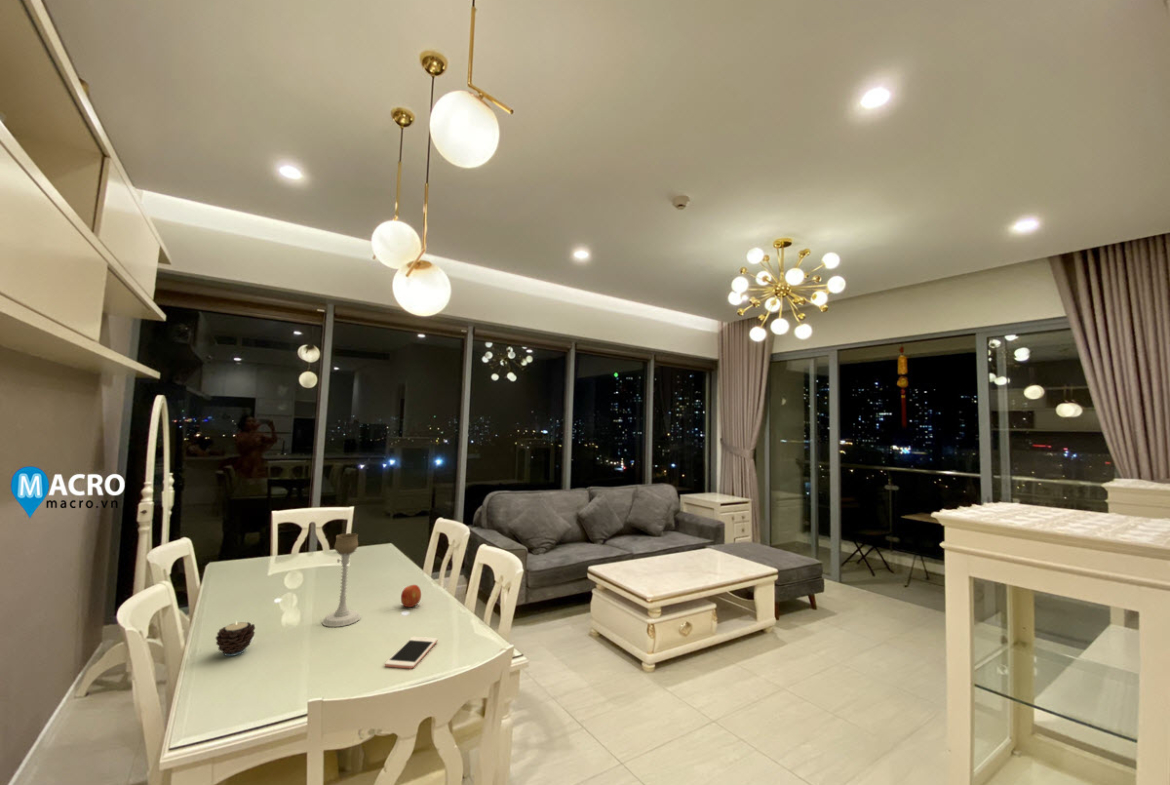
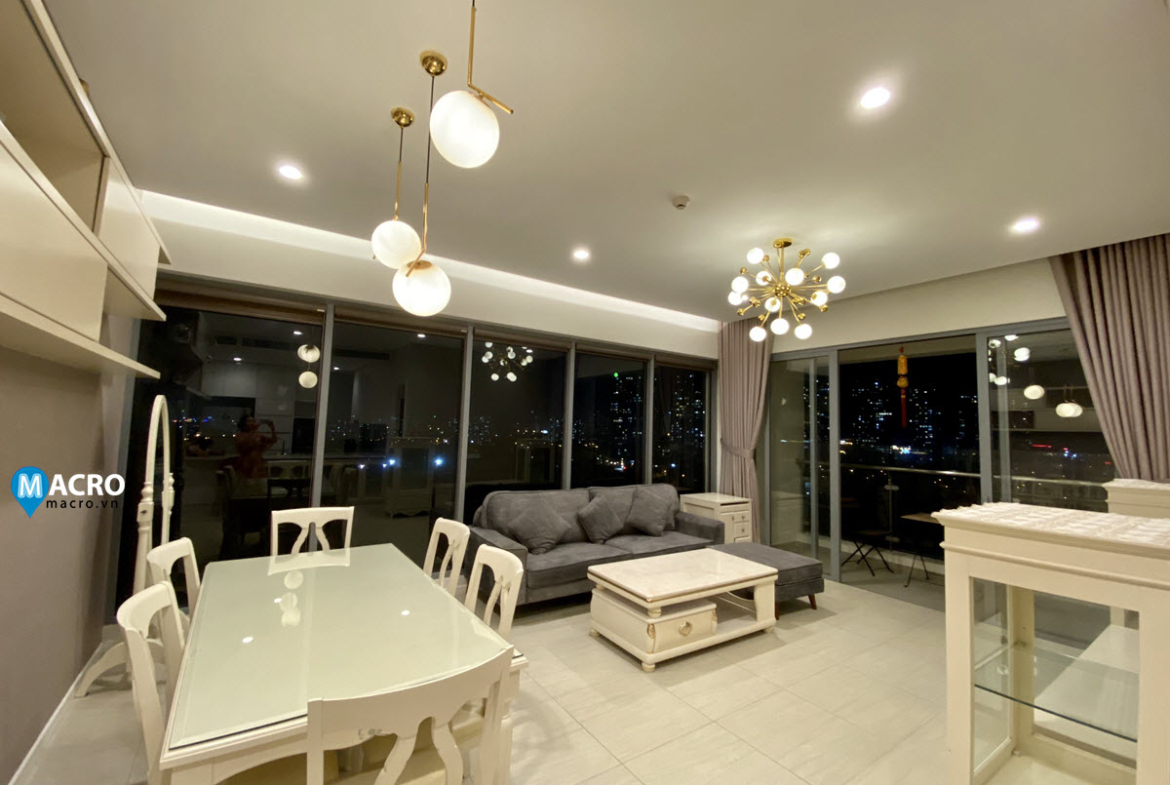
- fruit [400,584,422,608]
- candle [215,620,256,657]
- cell phone [384,636,439,670]
- candle holder [321,532,362,628]
